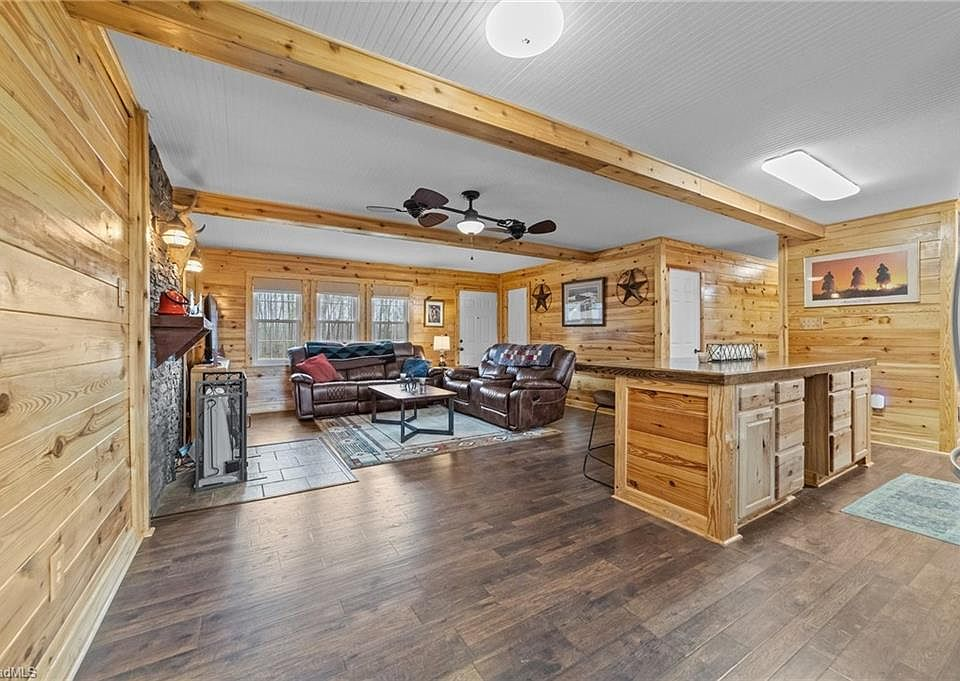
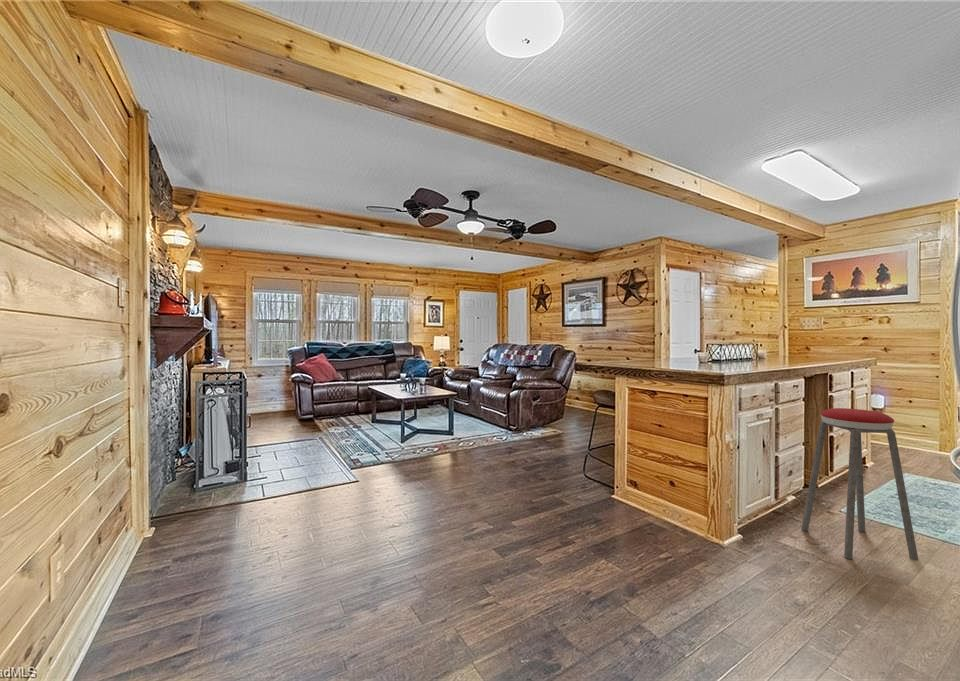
+ music stool [800,407,919,561]
